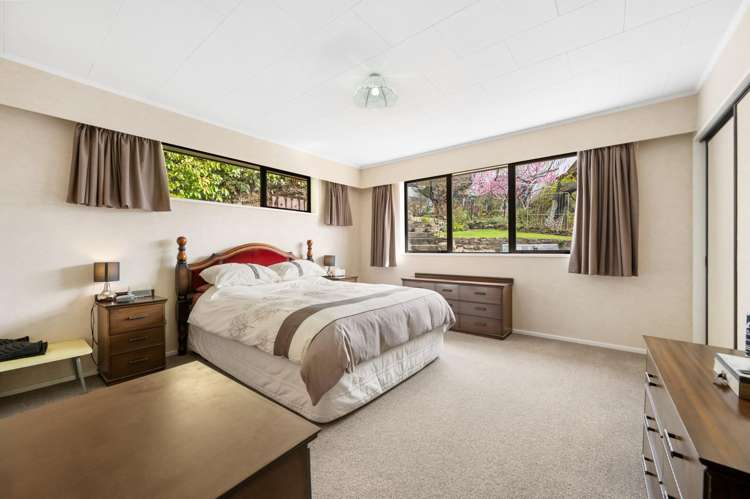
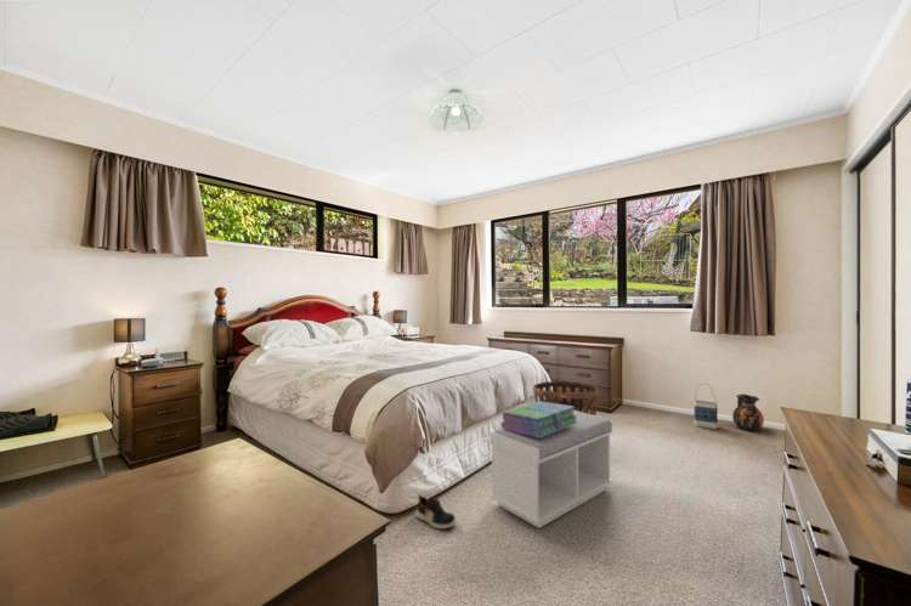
+ basket [532,380,600,415]
+ stack of books [500,401,578,437]
+ shoe [414,493,457,529]
+ bag [694,381,719,430]
+ bench [488,410,613,529]
+ ceramic jug [731,392,765,432]
